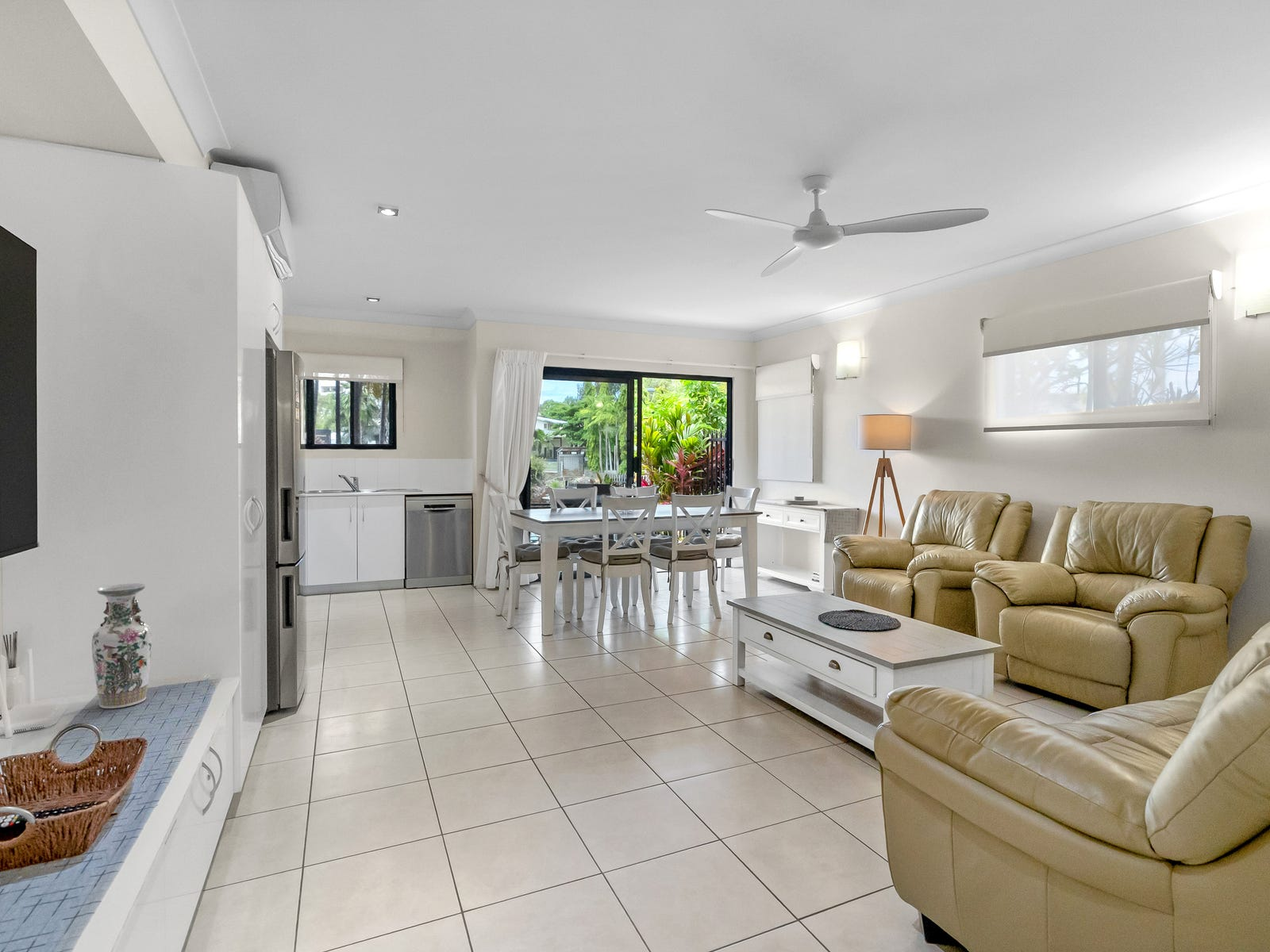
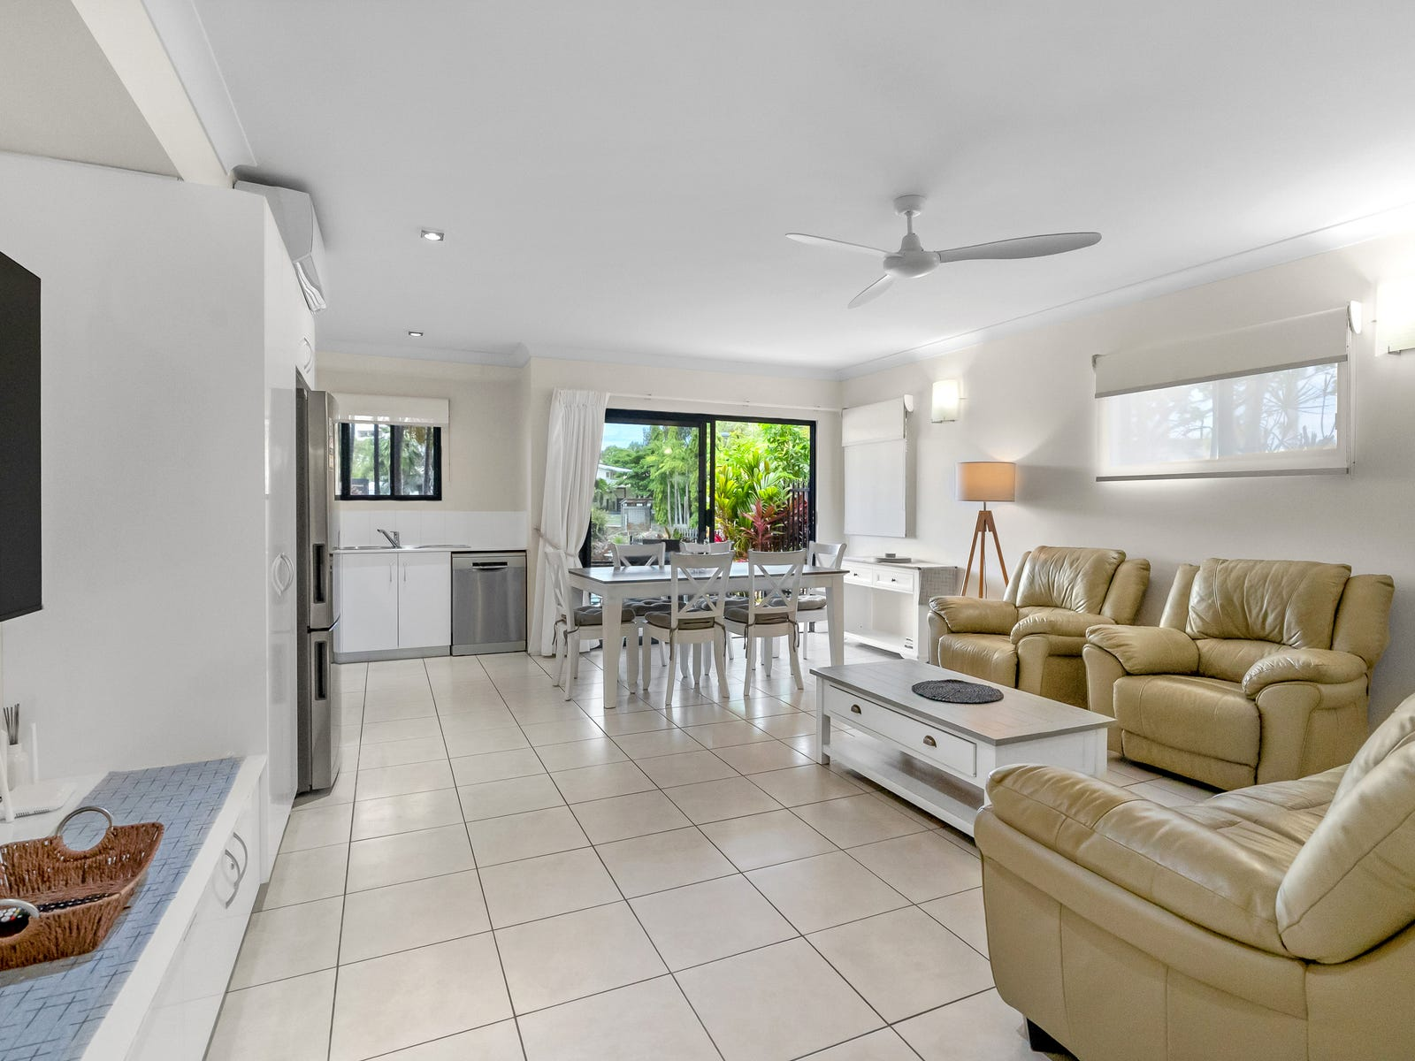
- vase [90,582,152,709]
